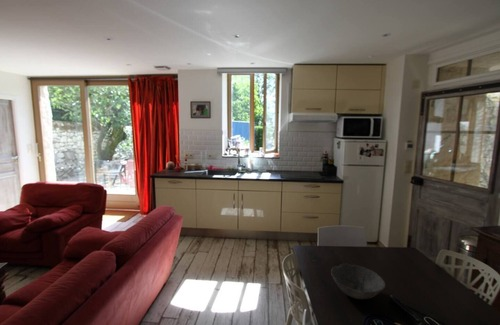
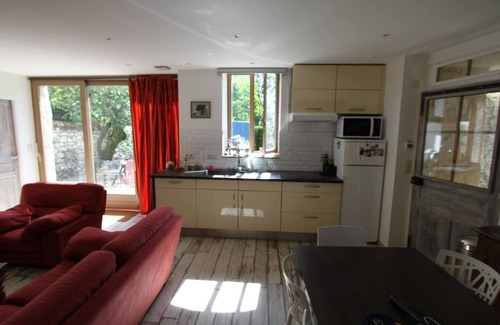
- bowl [330,263,386,300]
